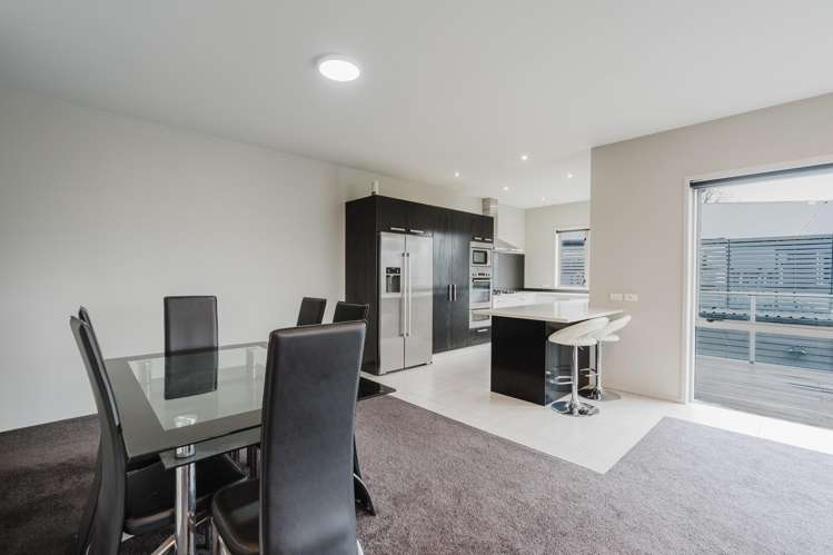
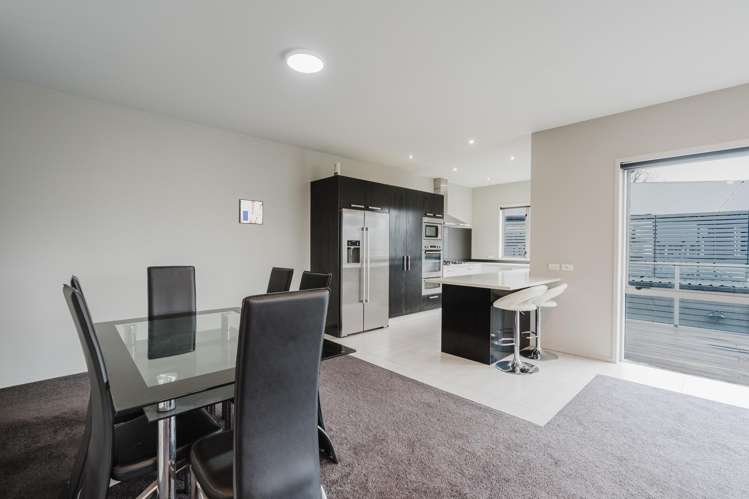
+ wall art [238,198,264,225]
